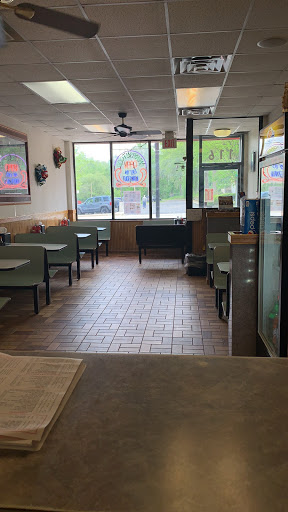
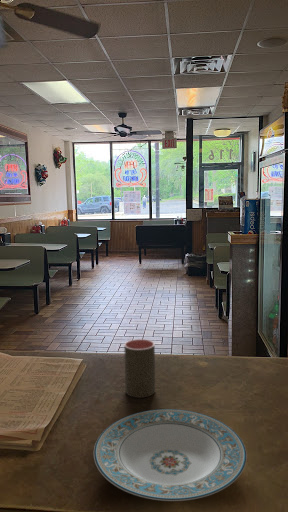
+ plate [93,408,248,502]
+ cup [123,338,156,399]
